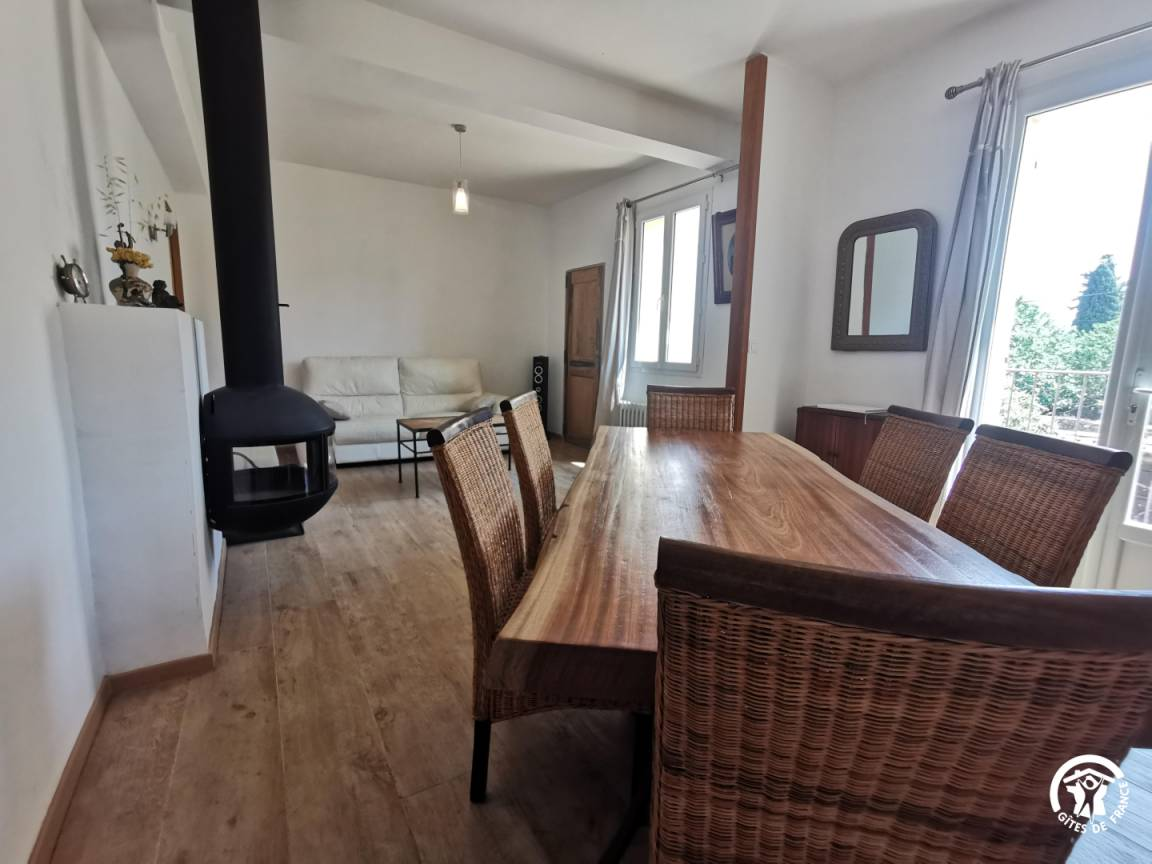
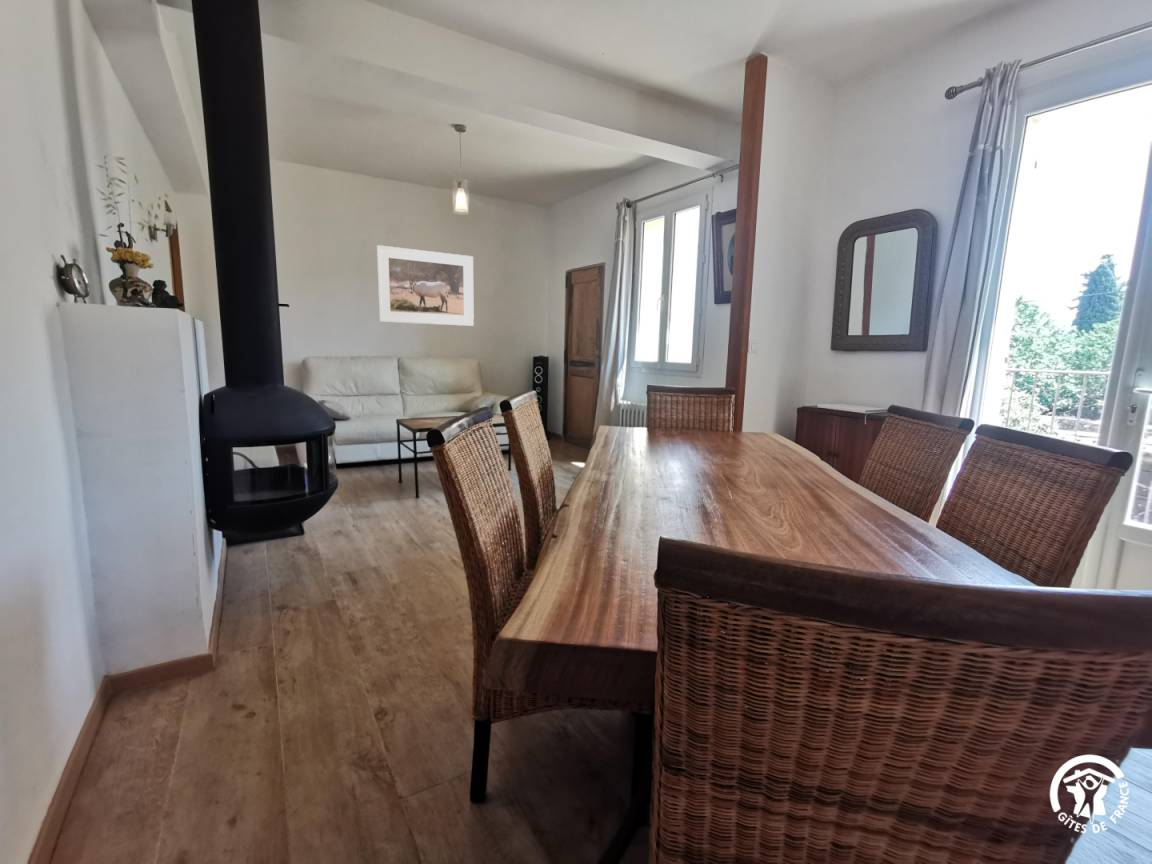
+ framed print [376,244,475,327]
